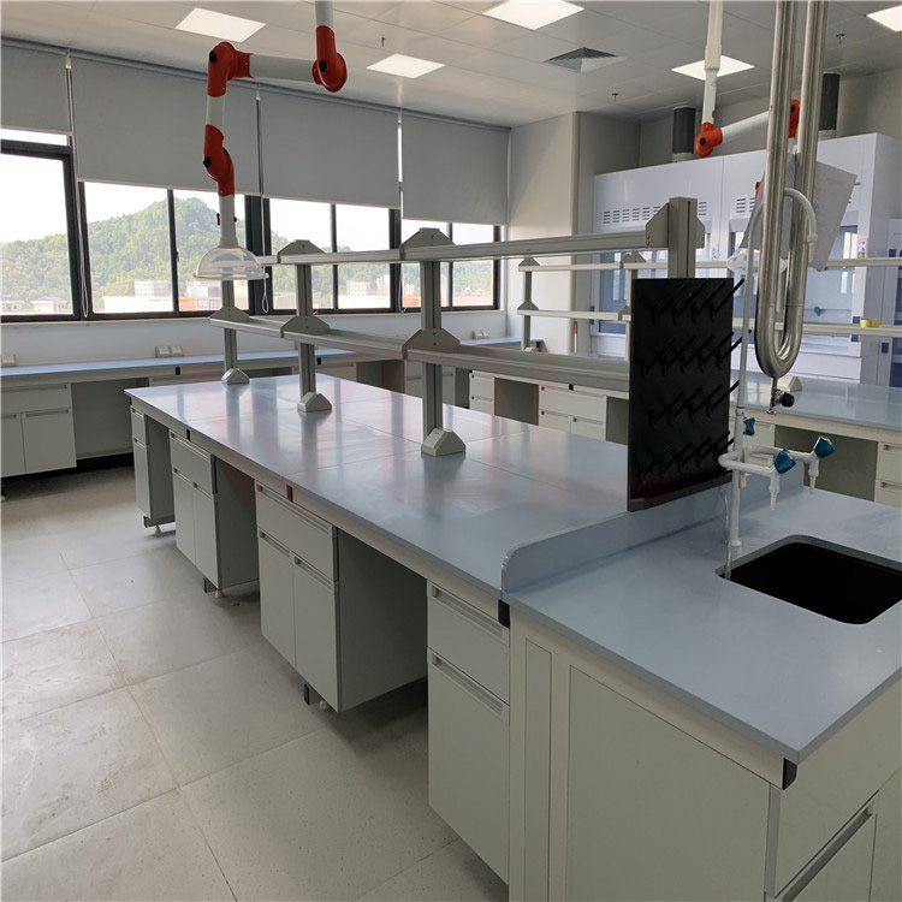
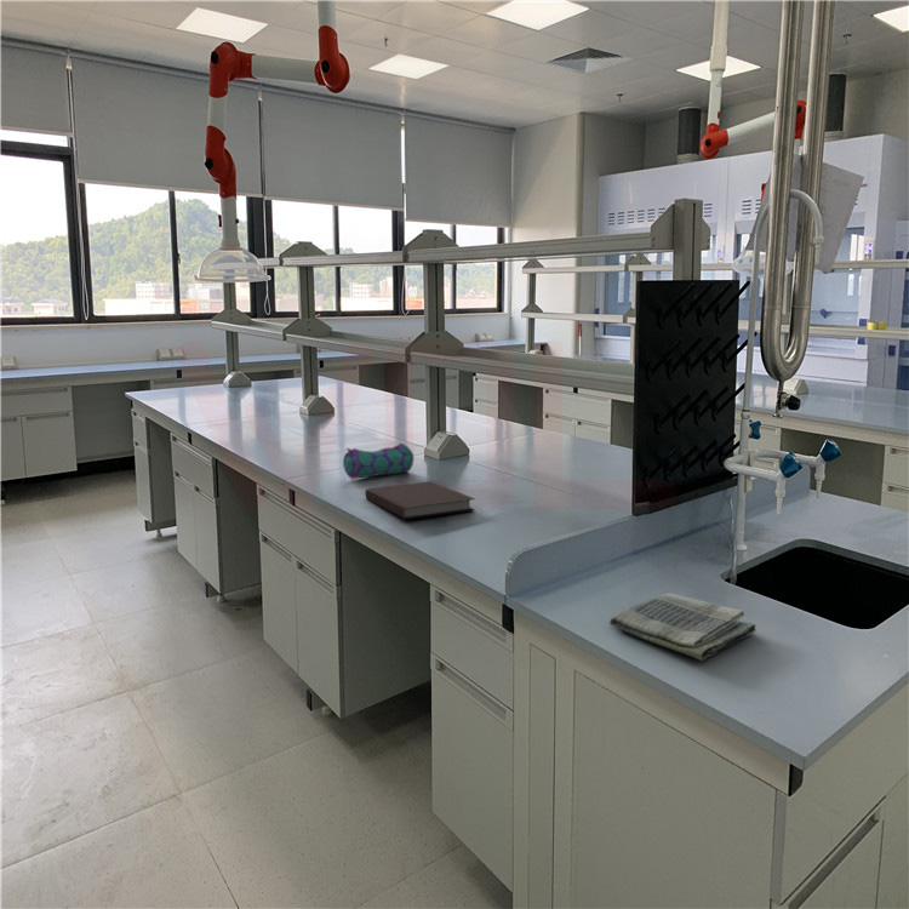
+ pencil case [342,441,415,480]
+ notebook [365,480,476,520]
+ dish towel [608,591,758,662]
